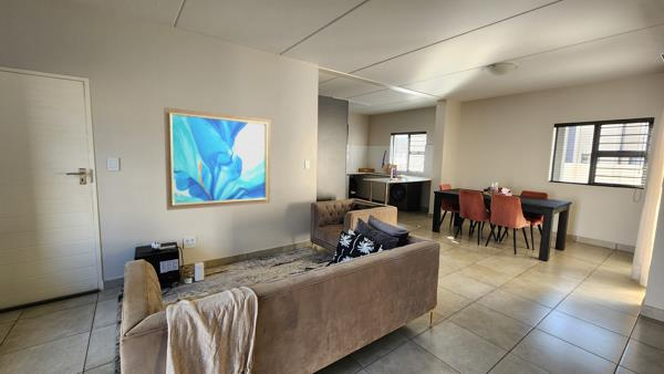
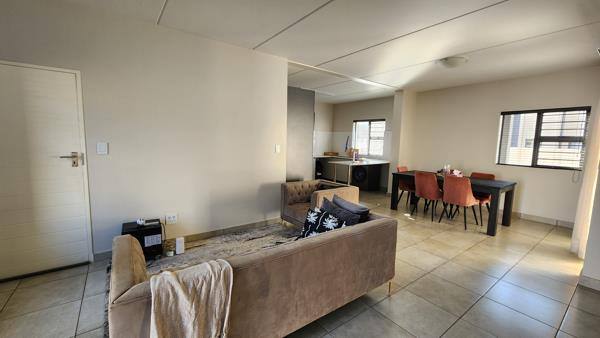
- wall art [163,106,271,211]
